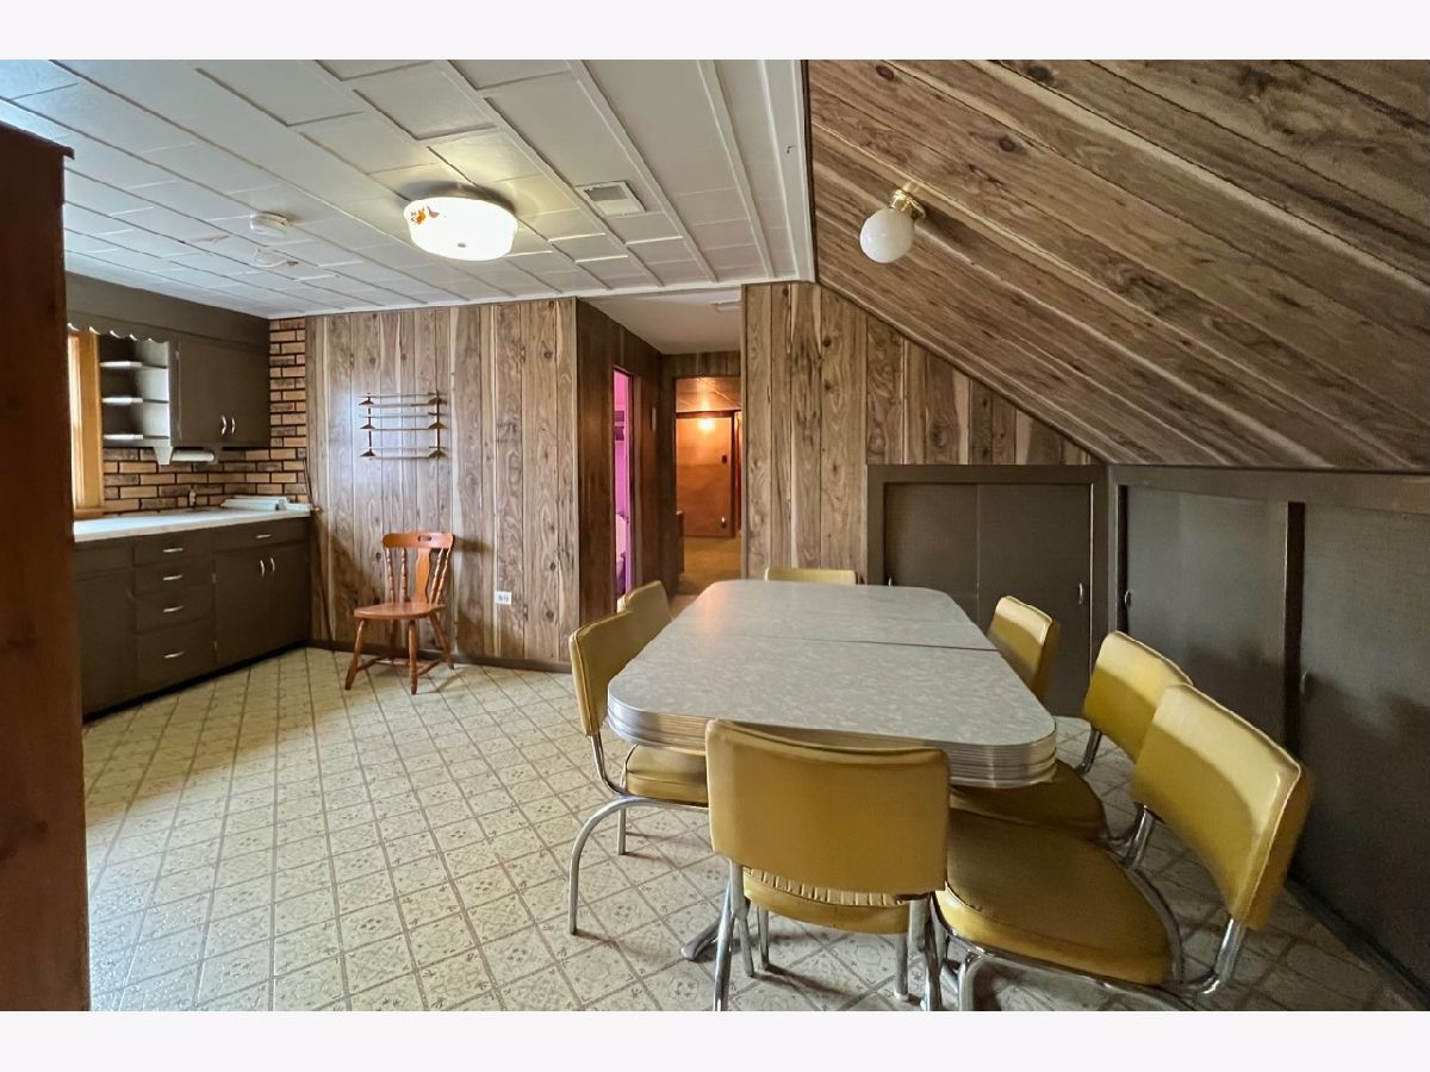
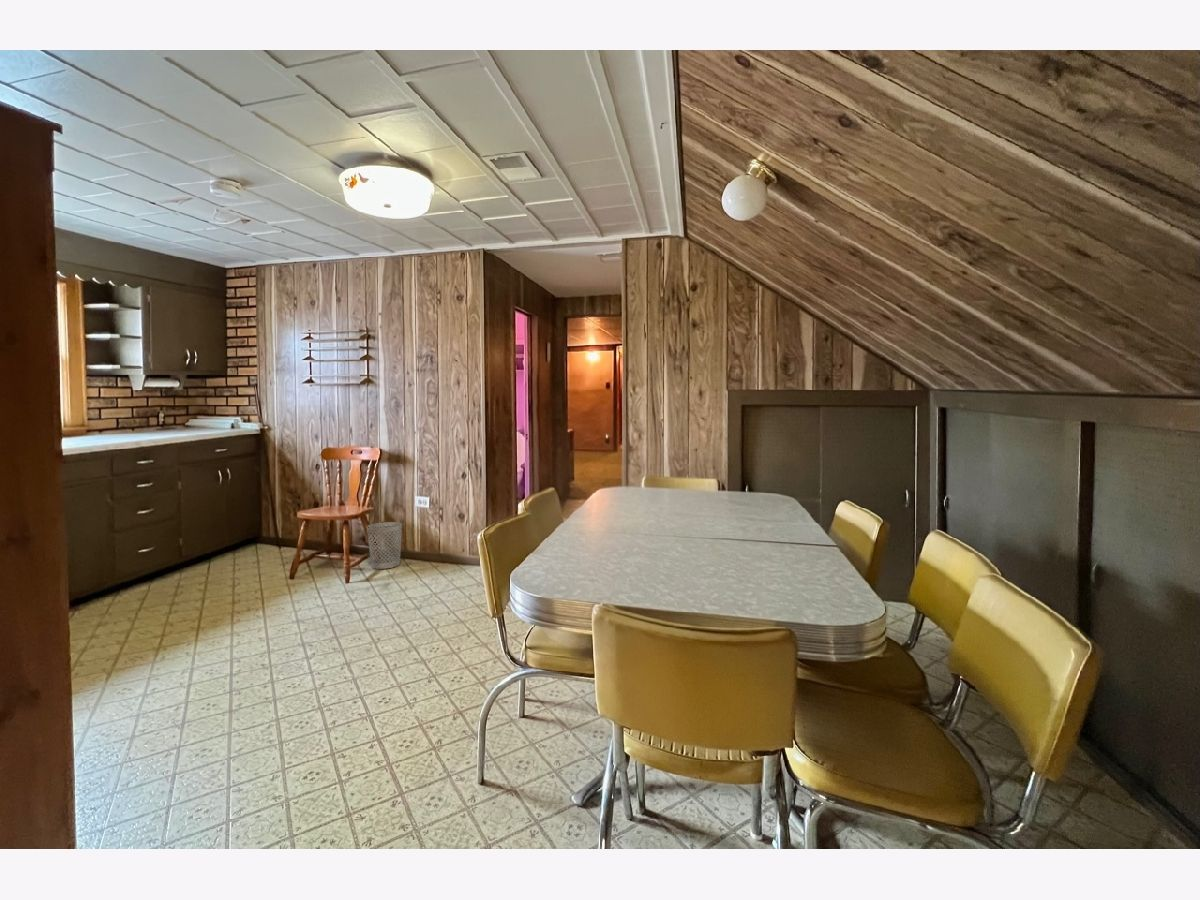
+ wastebasket [366,521,403,570]
